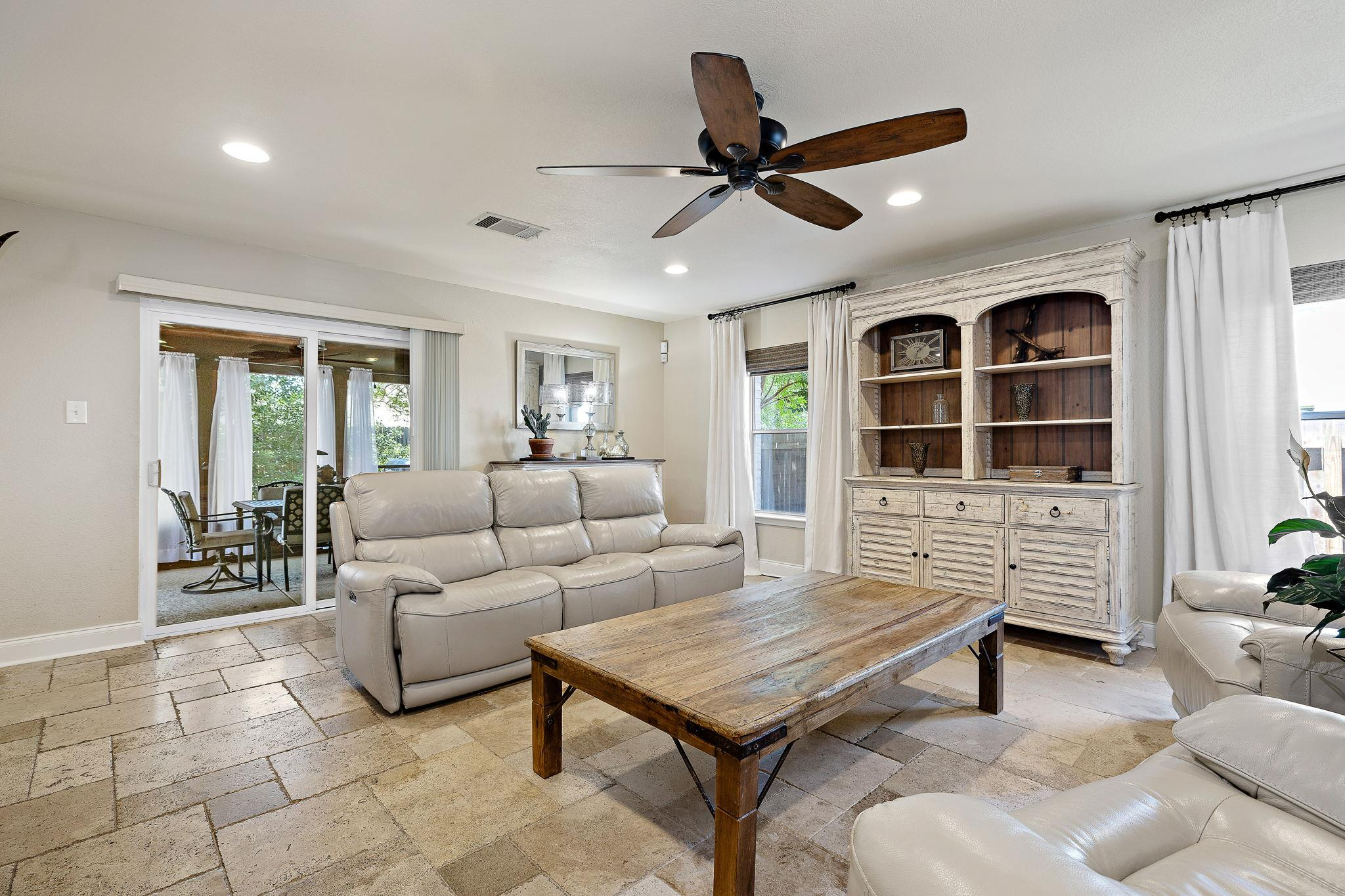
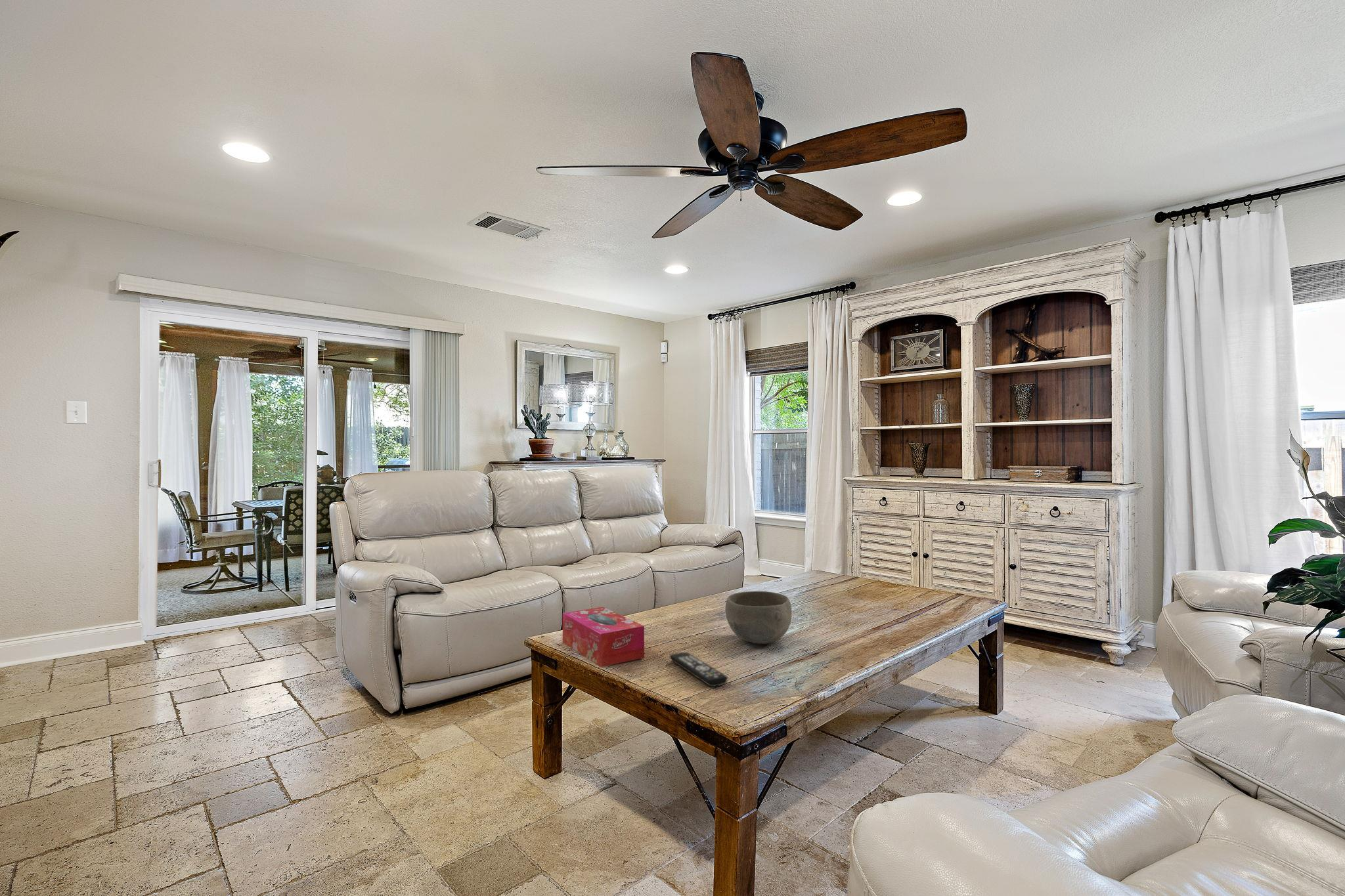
+ bowl [725,591,793,645]
+ tissue box [562,607,645,668]
+ remote control [669,651,728,687]
